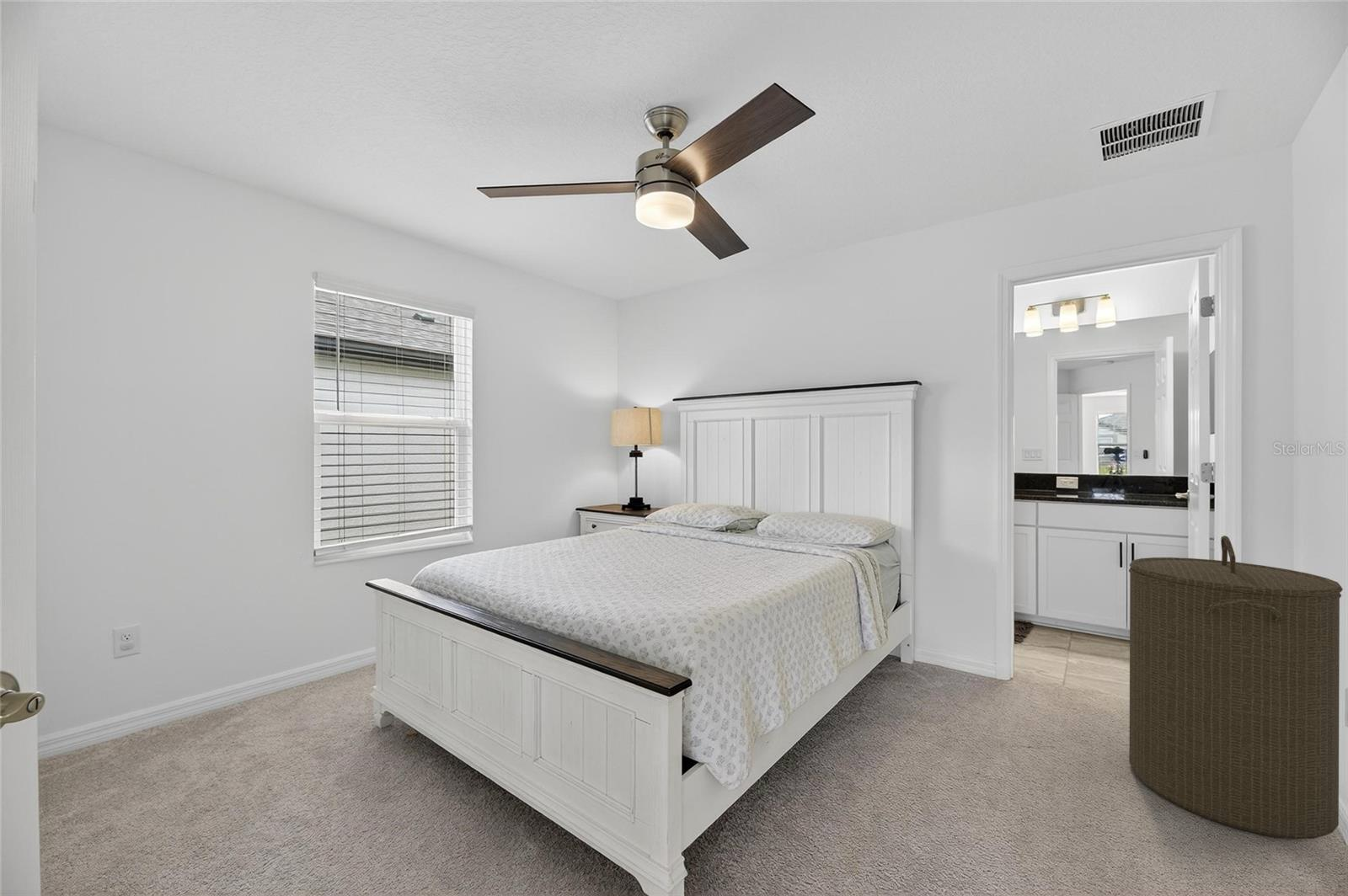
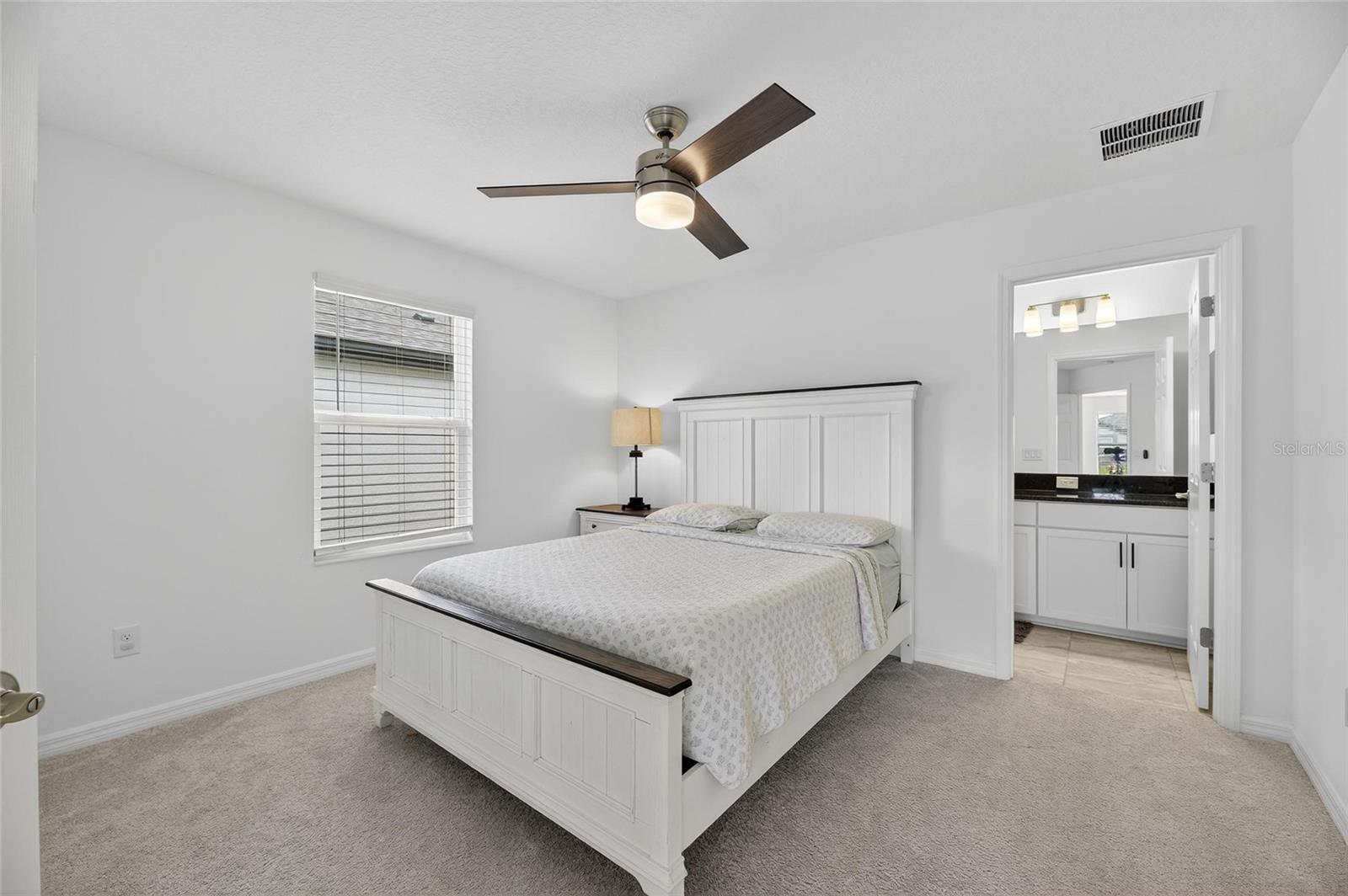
- laundry hamper [1128,535,1344,840]
